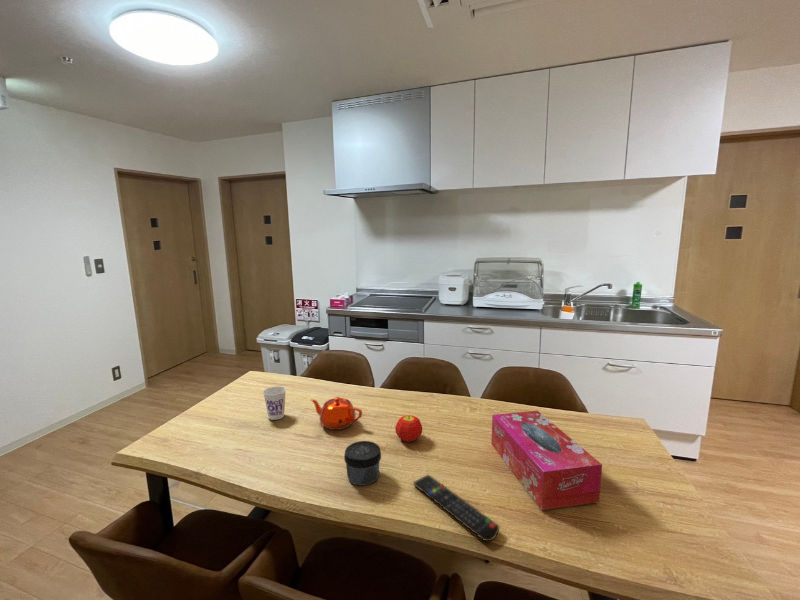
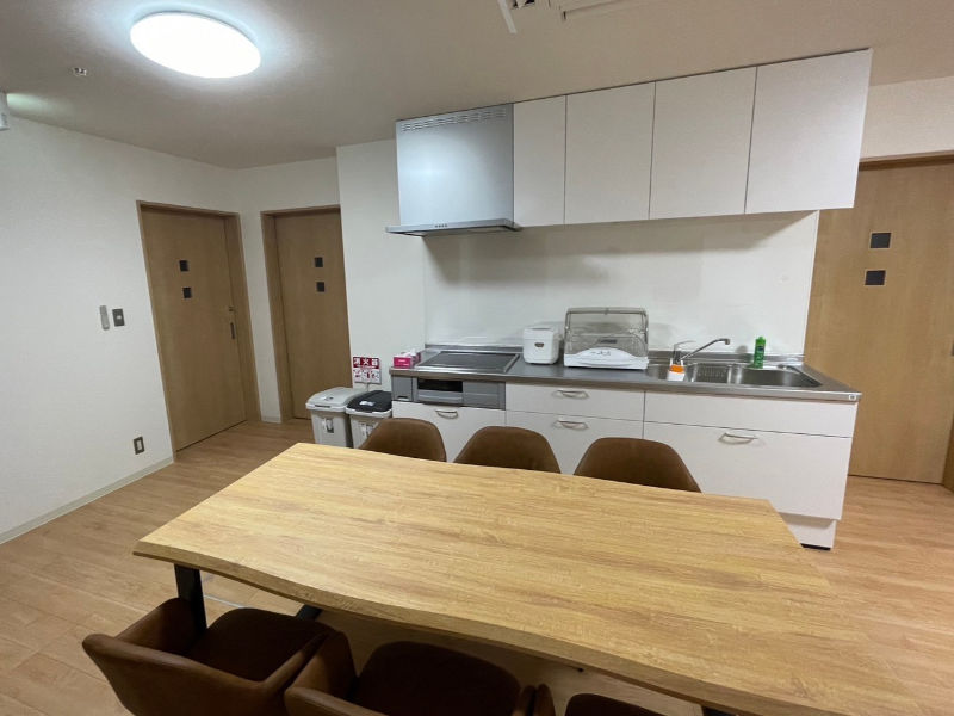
- remote control [412,473,500,542]
- tissue box [490,410,603,511]
- cup [262,385,287,421]
- teapot [310,396,363,431]
- fruit [394,414,423,443]
- jar [343,440,382,487]
